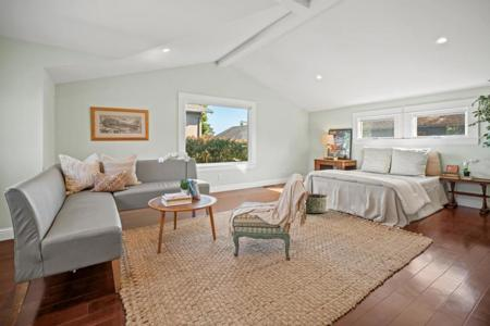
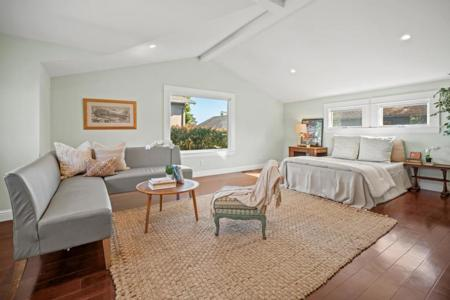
- basket [304,191,330,214]
